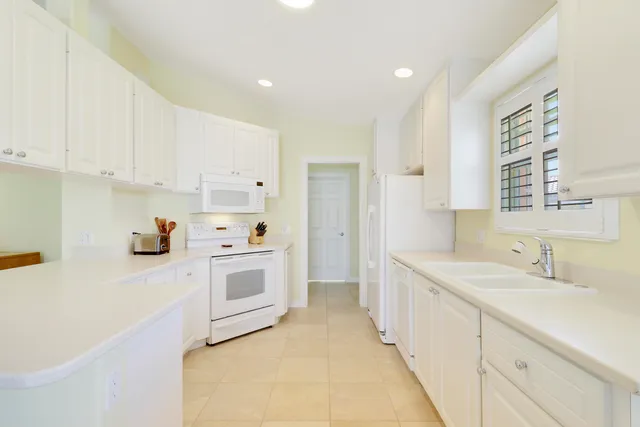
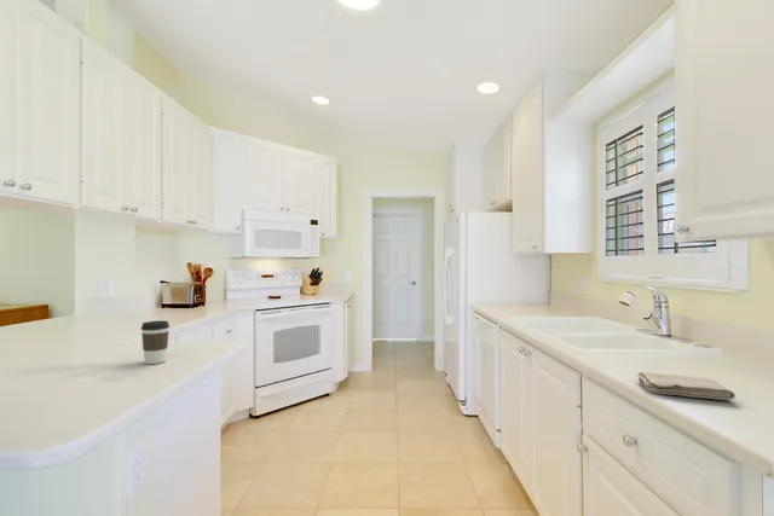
+ coffee cup [140,320,171,365]
+ washcloth [636,371,737,401]
